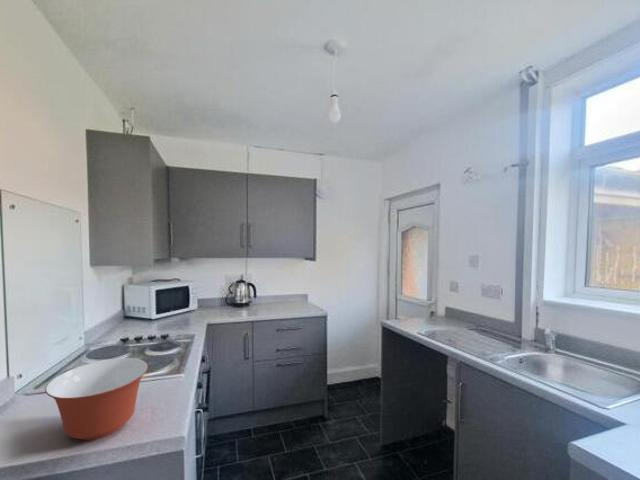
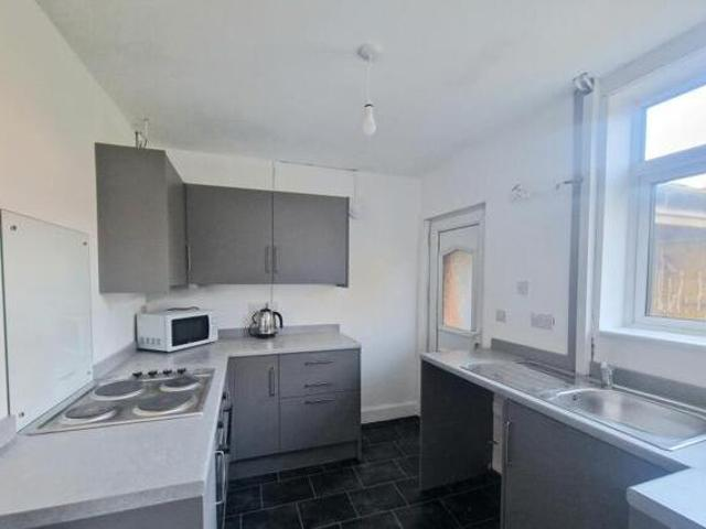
- mixing bowl [44,357,149,441]
